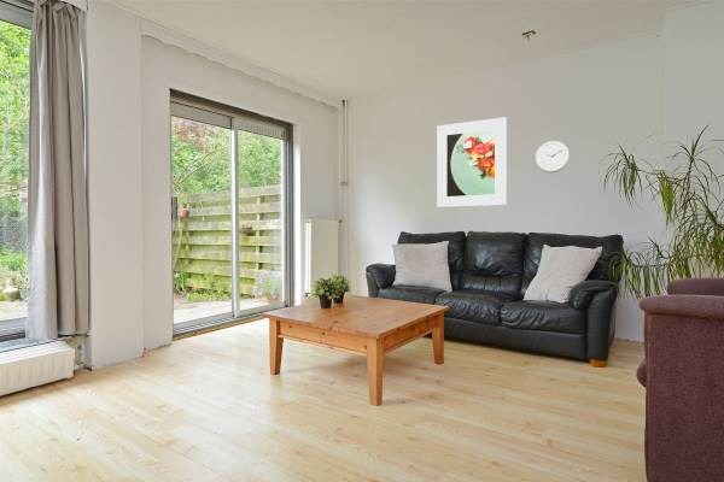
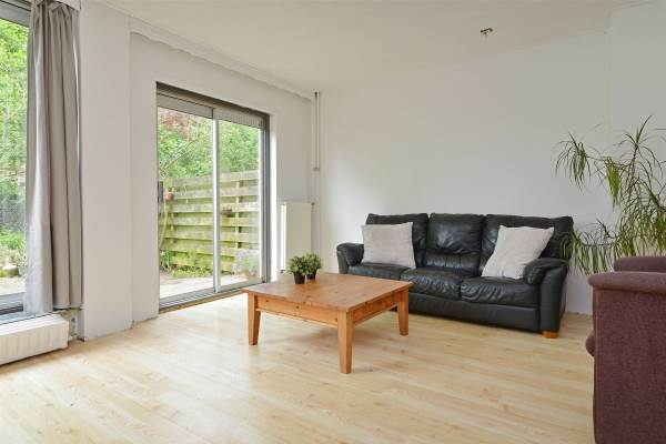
- wall clock [535,140,571,174]
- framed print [436,116,508,208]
